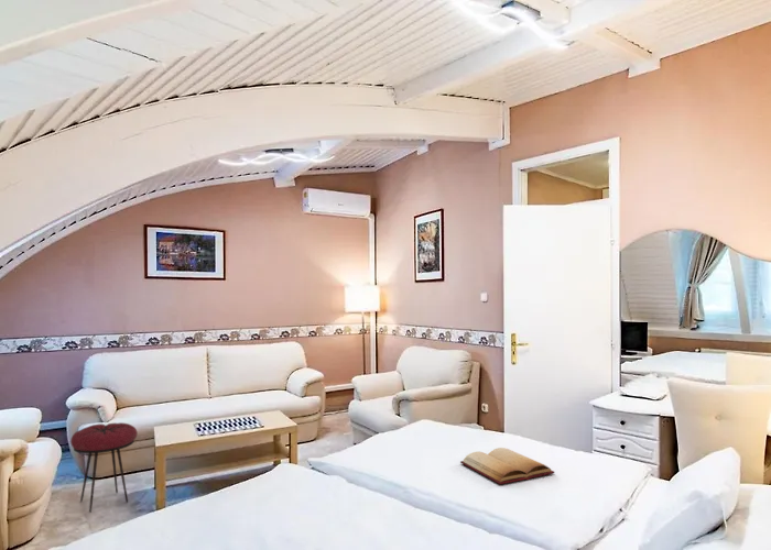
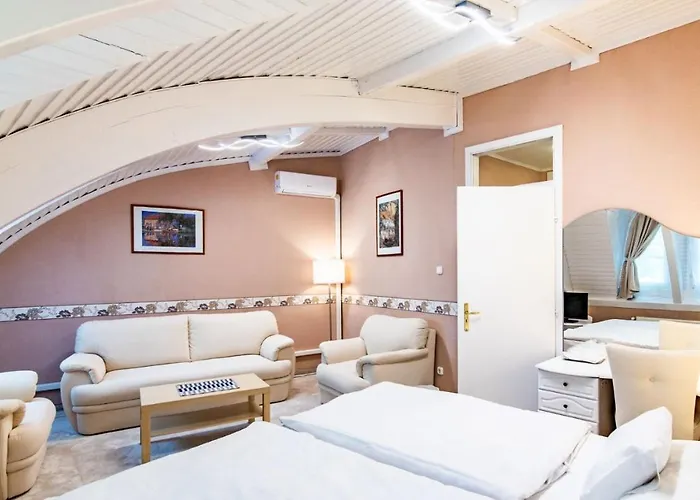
- bible [459,447,555,485]
- stool [69,421,139,514]
